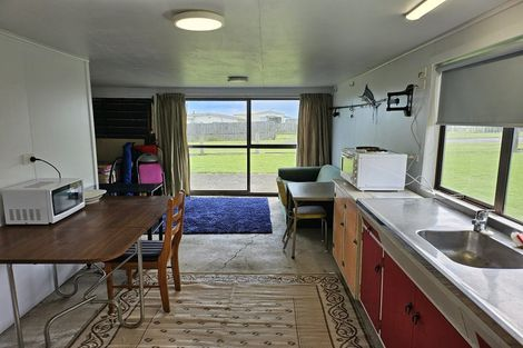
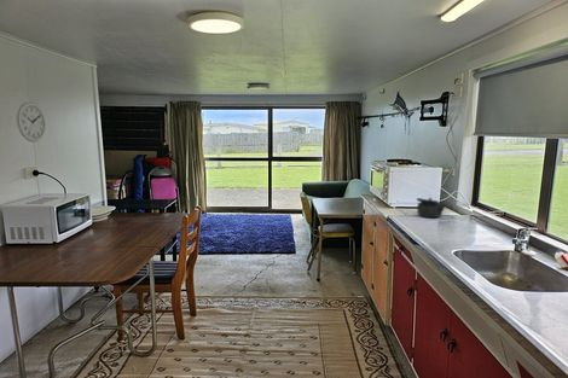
+ kettle [416,197,447,219]
+ wall clock [16,101,46,143]
